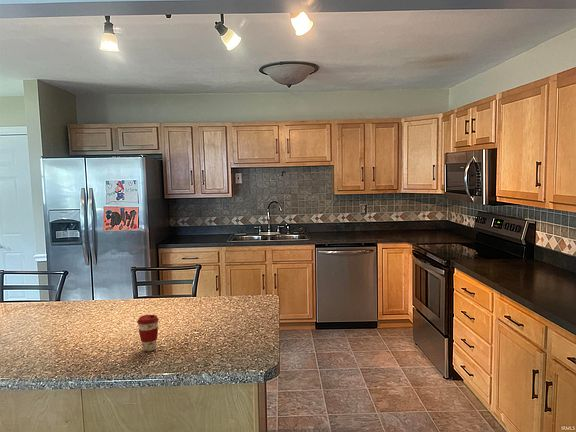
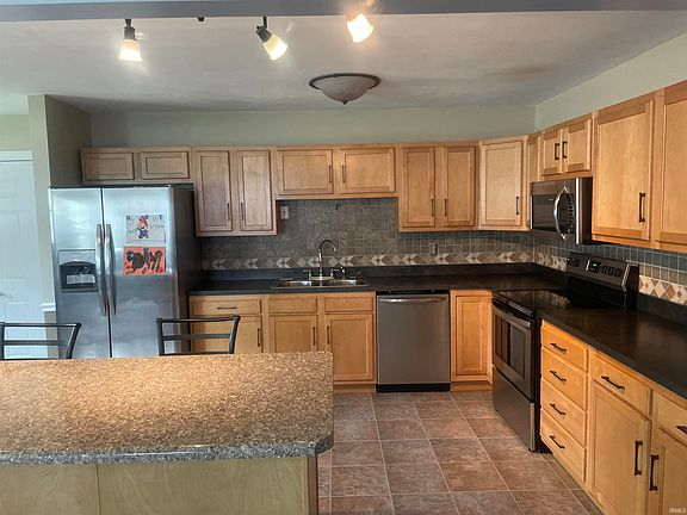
- coffee cup [136,314,160,352]
